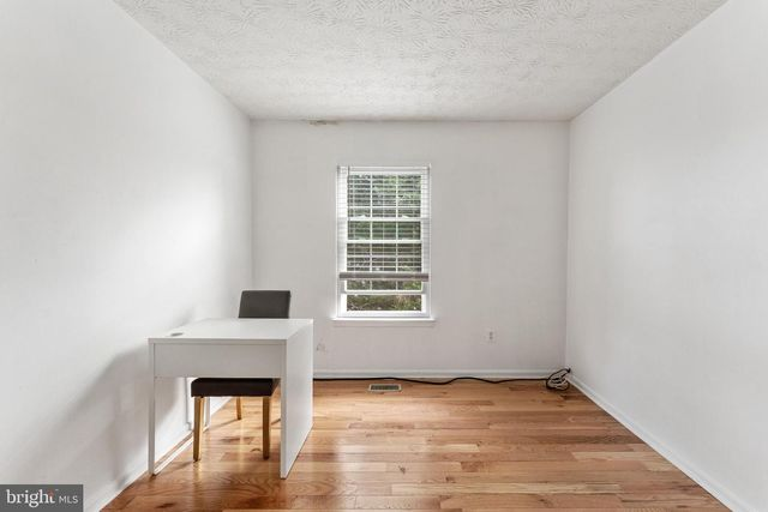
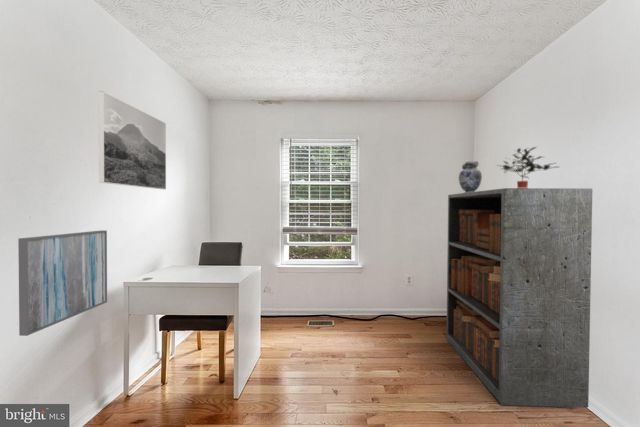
+ wall art [17,229,108,337]
+ bookcase [446,187,593,409]
+ potted plant [495,146,559,188]
+ decorative vase [458,160,483,193]
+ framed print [97,90,167,190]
